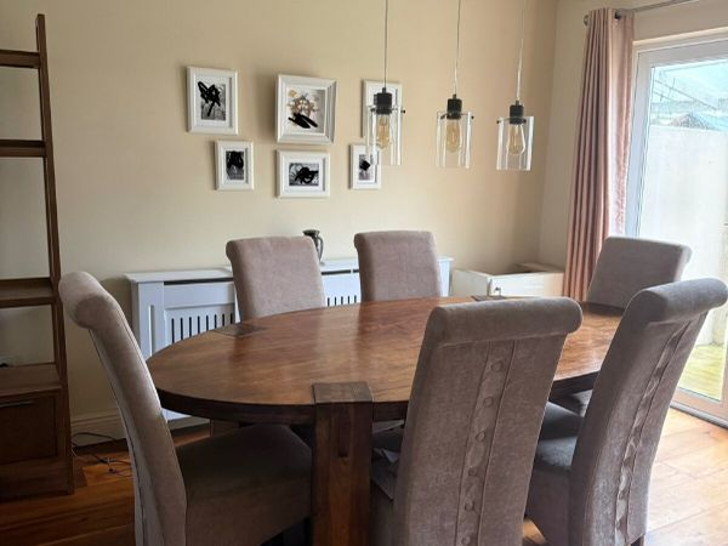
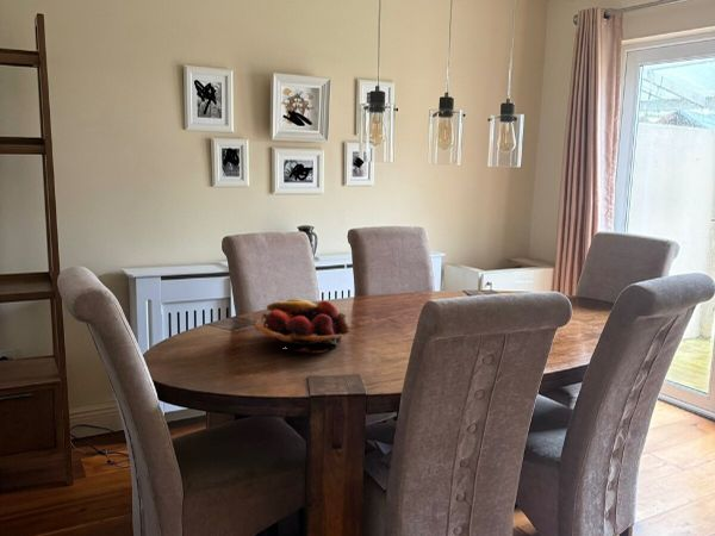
+ fruit basket [251,298,353,354]
